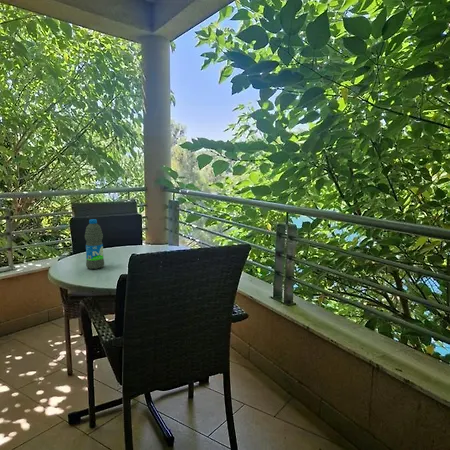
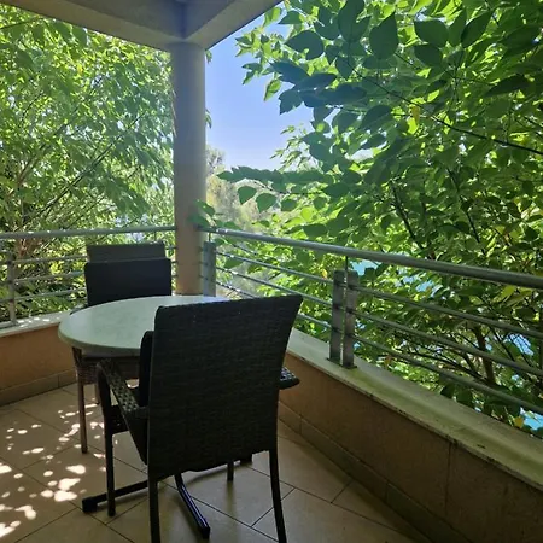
- water bottle [84,218,105,270]
